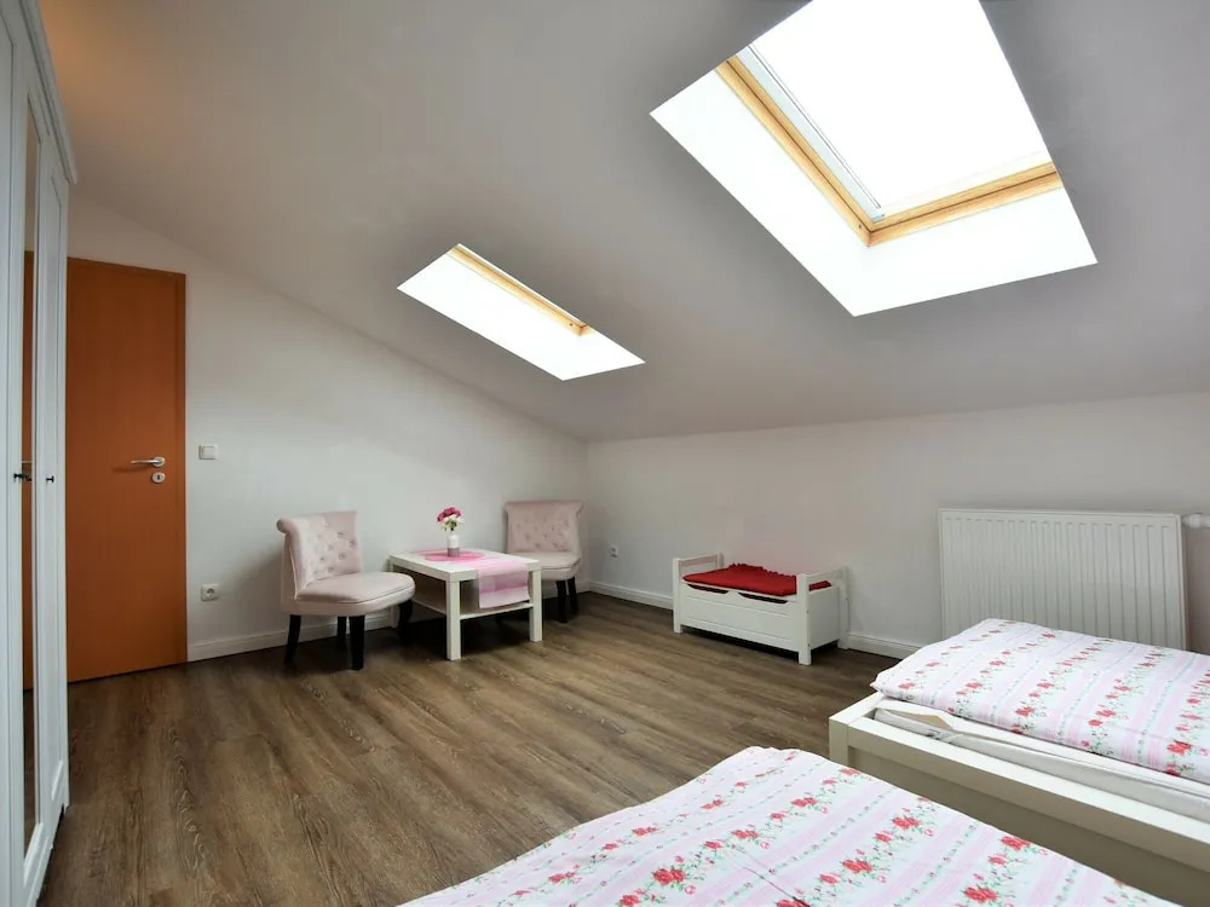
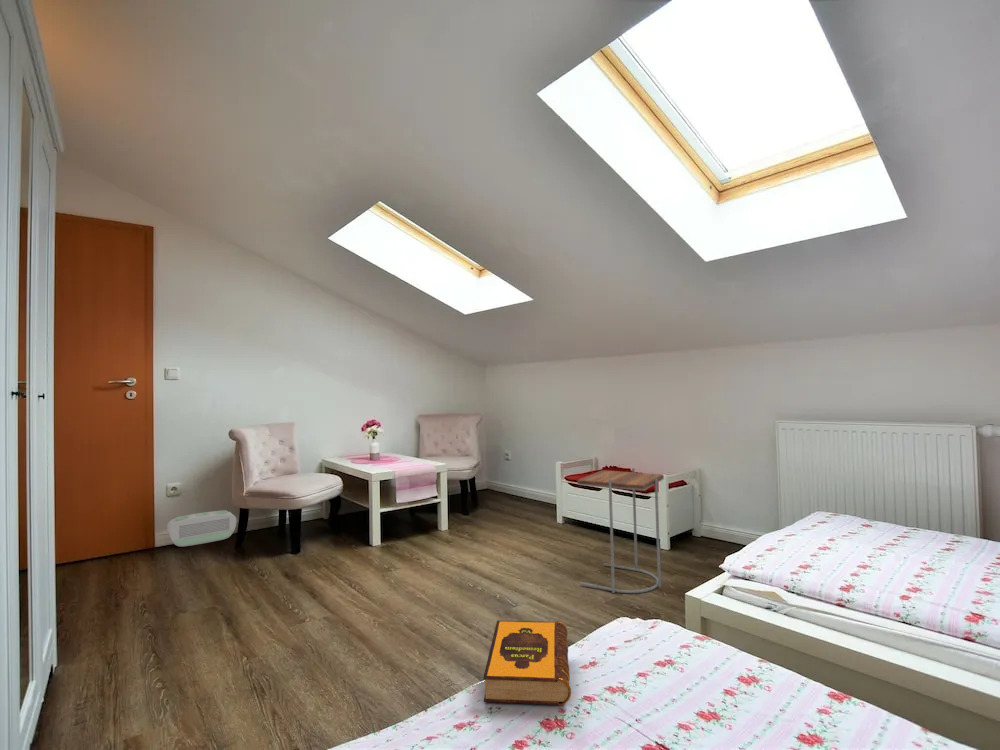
+ side table [576,467,665,594]
+ air purifier [166,509,238,547]
+ hardback book [482,620,572,706]
